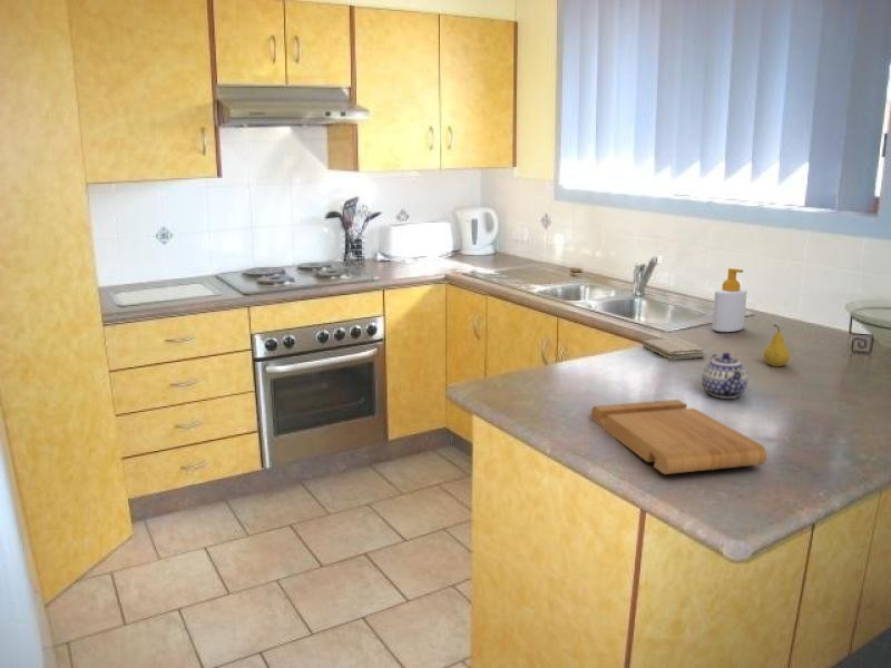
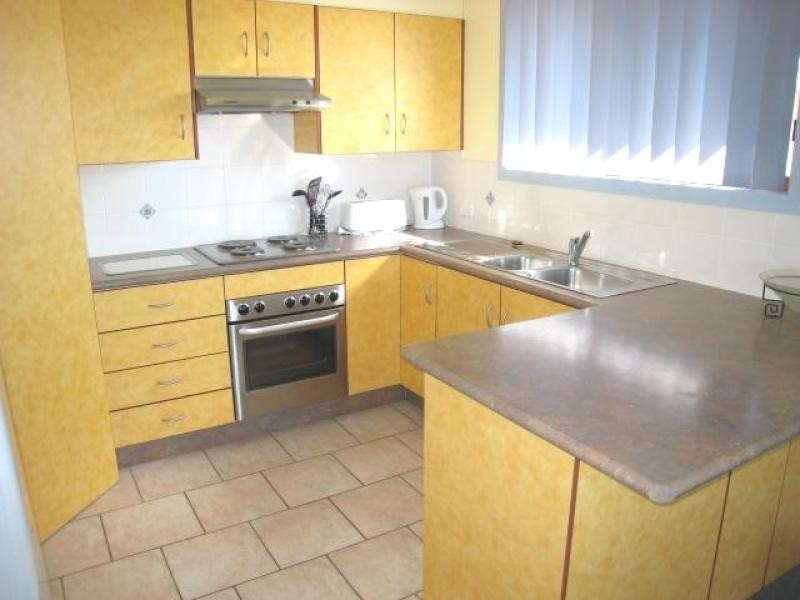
- fruit [763,324,791,367]
- cutting board [590,399,768,475]
- soap bottle [711,267,747,333]
- washcloth [642,337,706,361]
- teapot [701,352,750,400]
